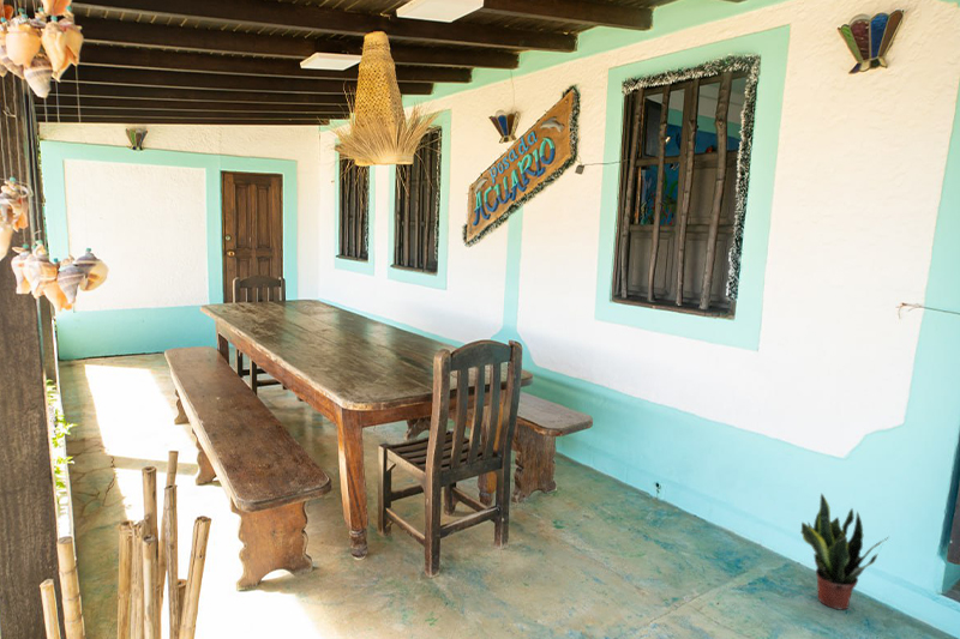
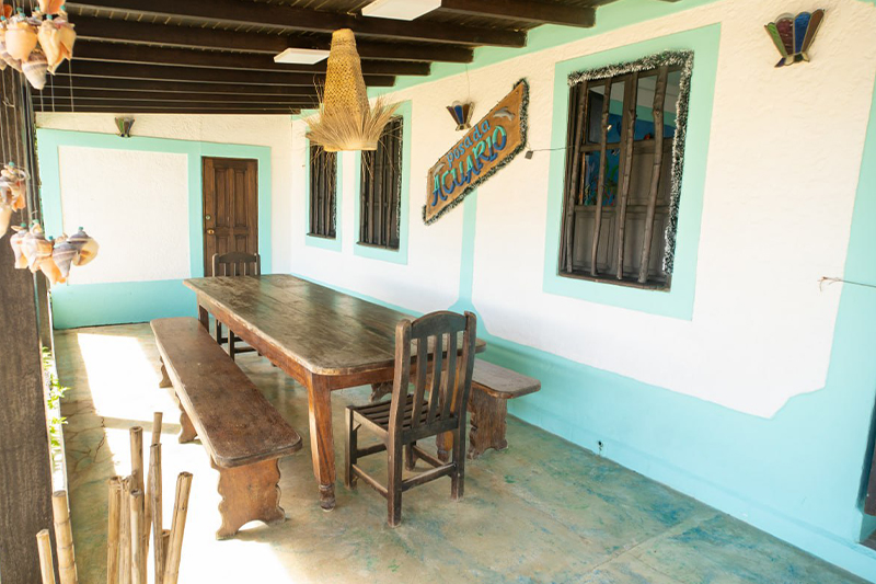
- potted plant [799,493,890,610]
